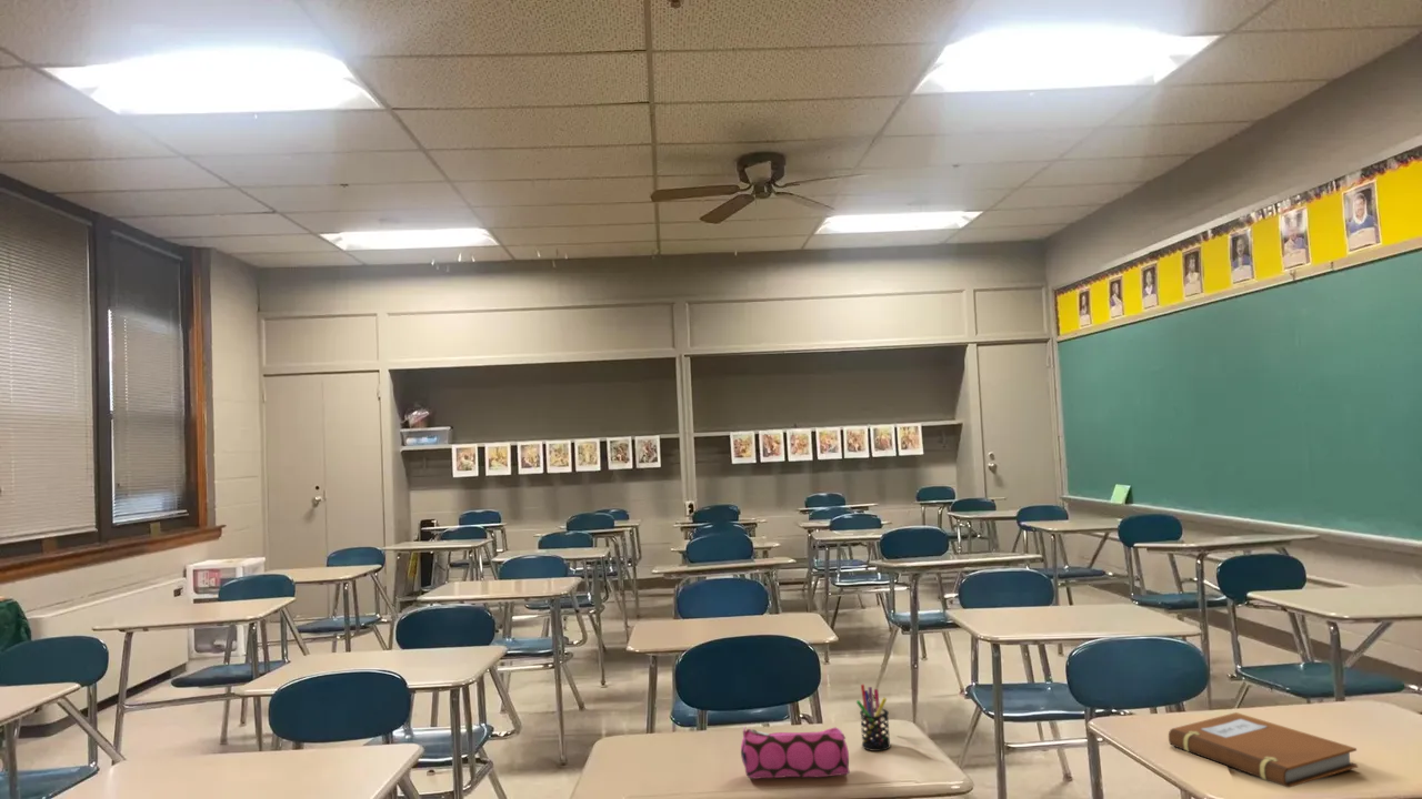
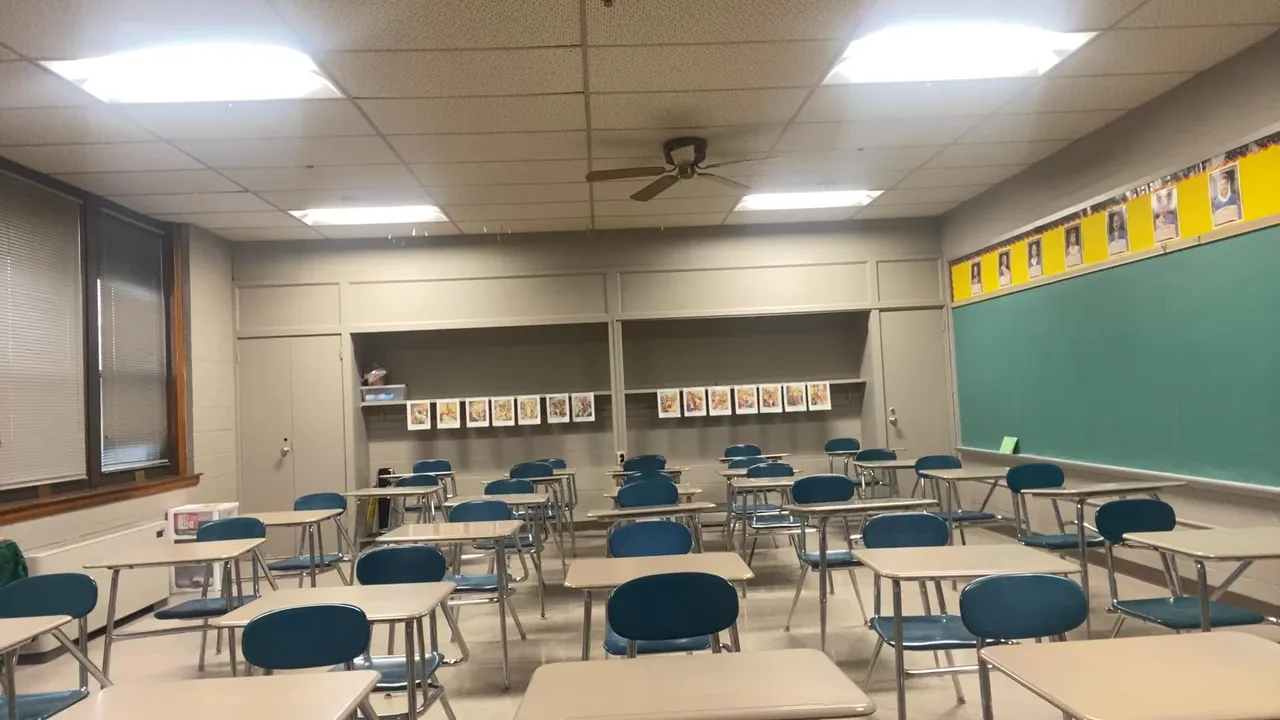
- pen holder [855,684,892,752]
- pencil case [740,726,851,780]
- notebook [1168,711,1359,789]
